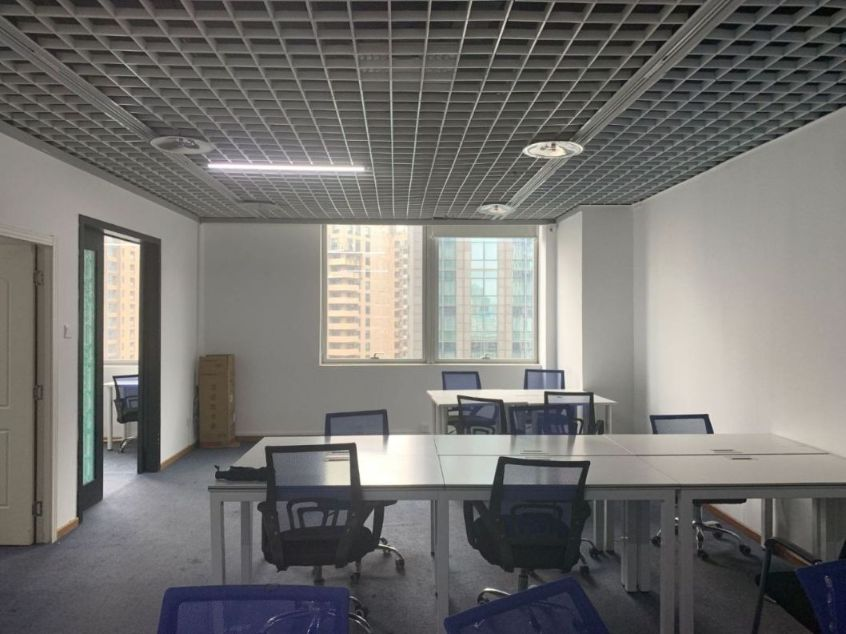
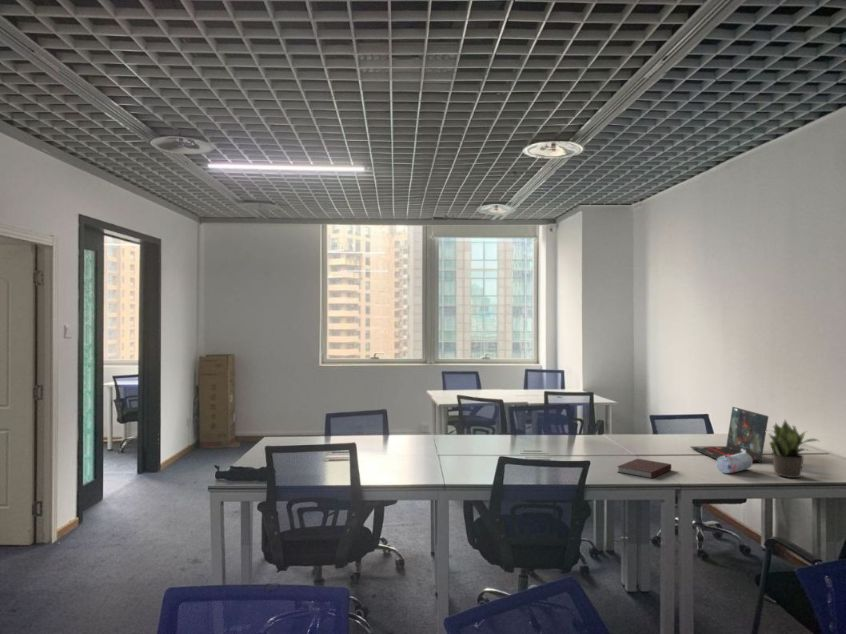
+ pencil case [716,452,754,474]
+ laptop [689,406,770,463]
+ notebook [616,458,672,479]
+ potted plant [765,419,820,479]
